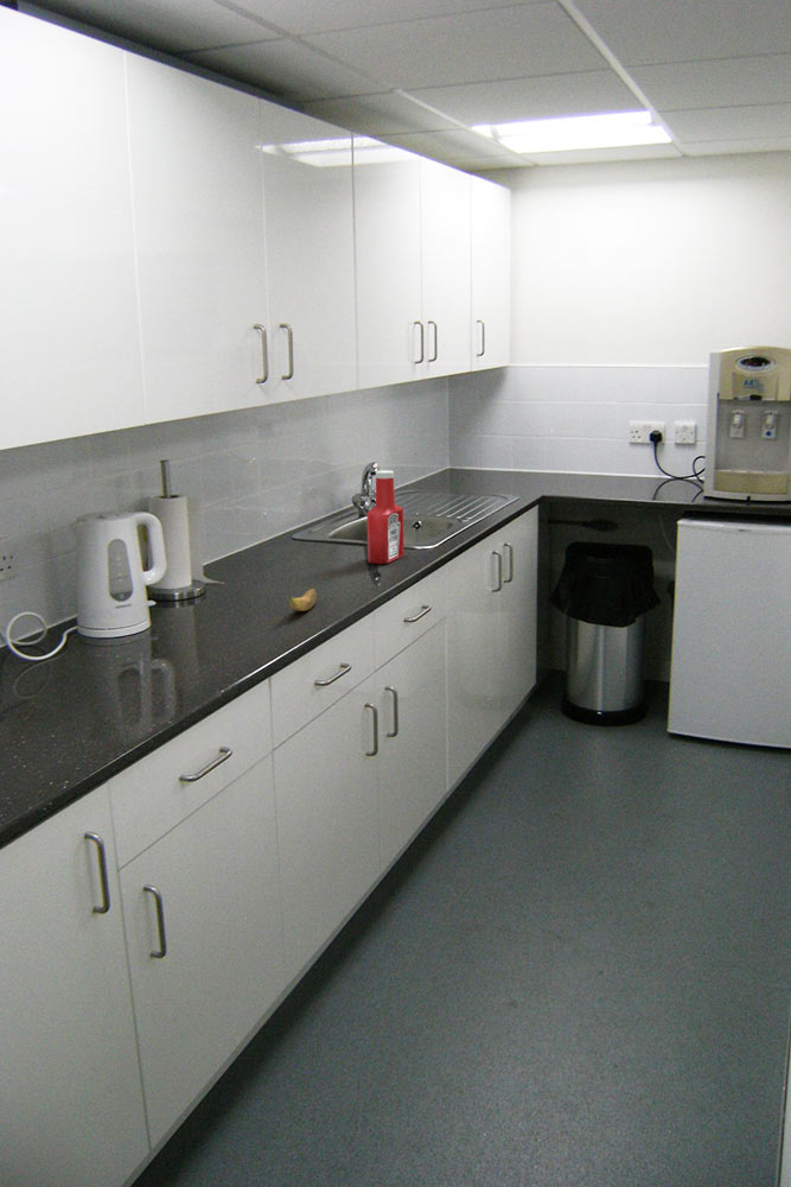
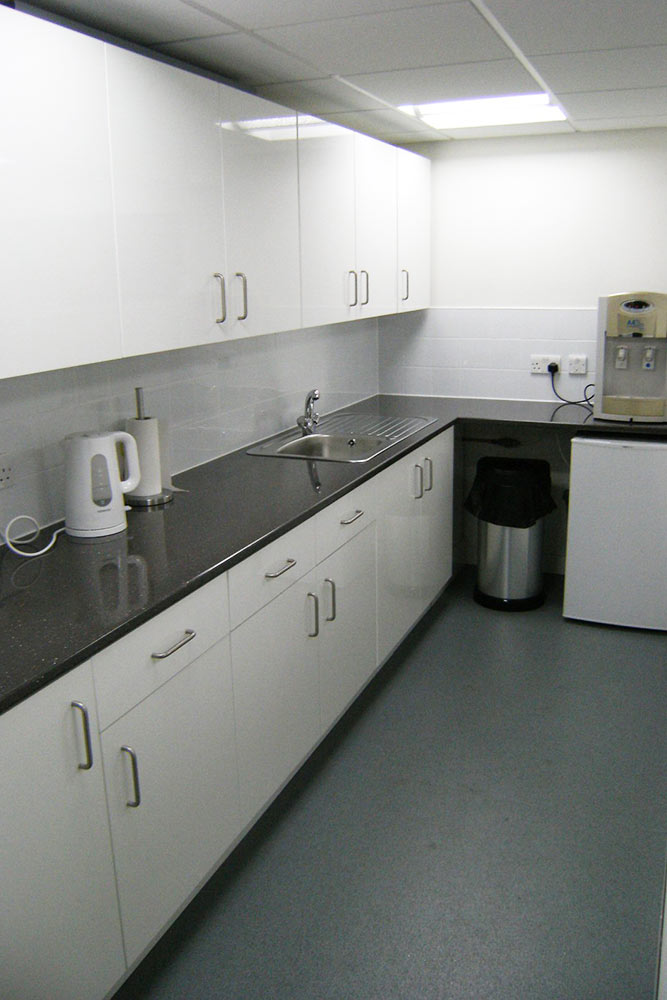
- banana [288,585,318,611]
- soap bottle [365,469,404,565]
